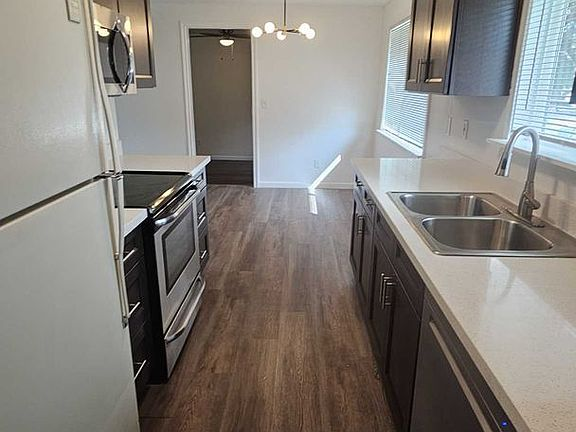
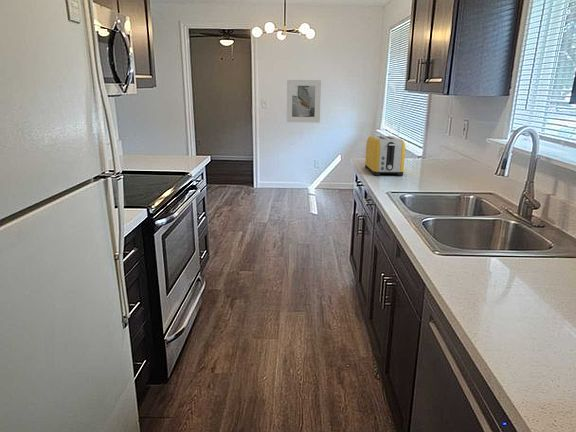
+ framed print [286,79,322,124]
+ toaster [364,135,406,176]
